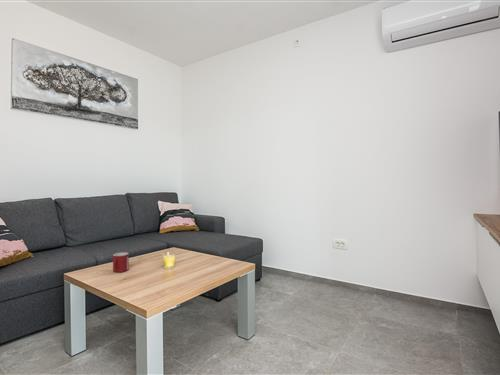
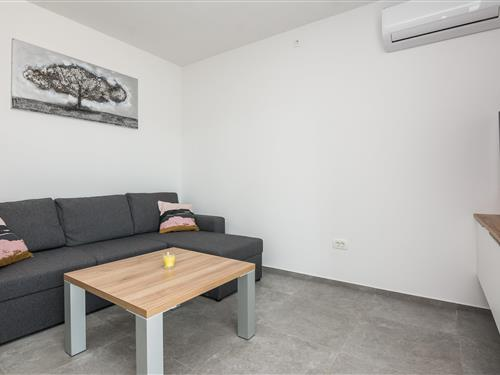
- mug [112,252,130,273]
